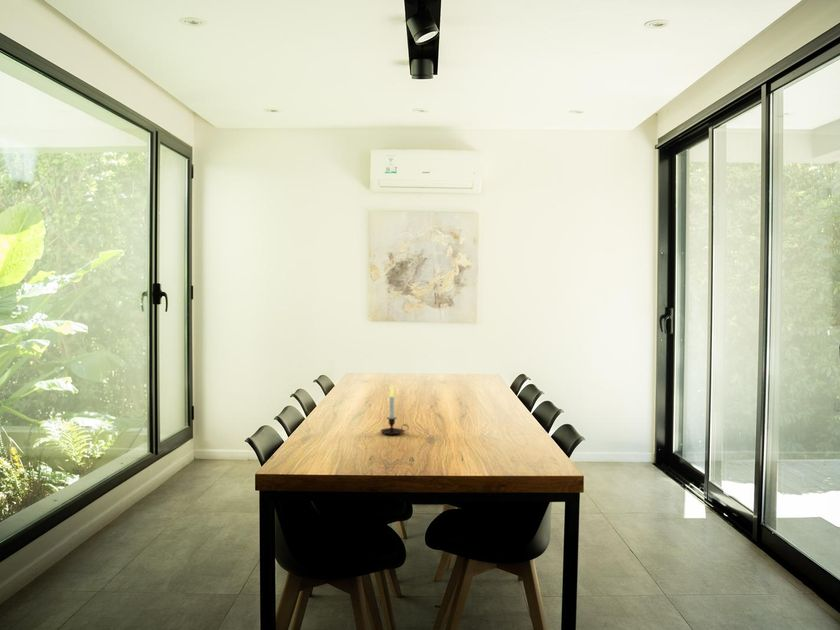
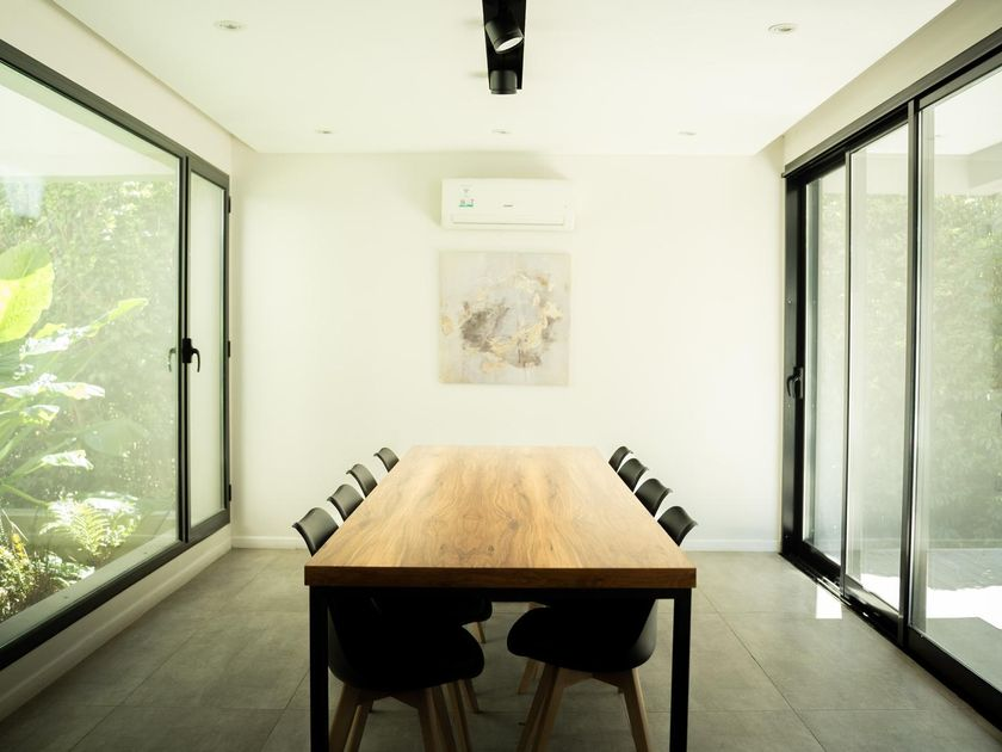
- candle [379,384,410,436]
